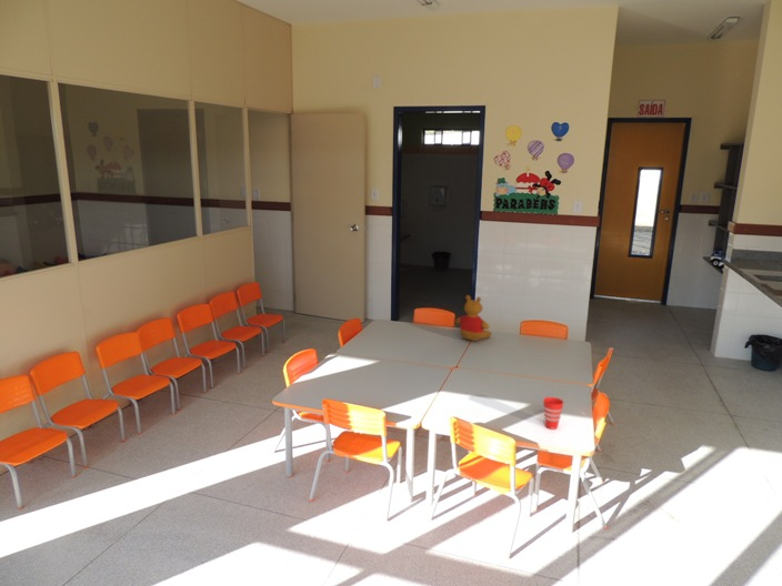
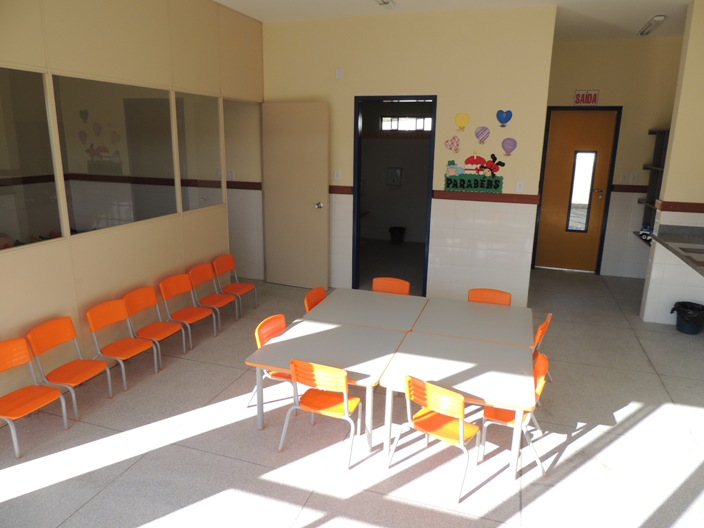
- cup [542,396,564,431]
- teddy bear [454,294,492,342]
